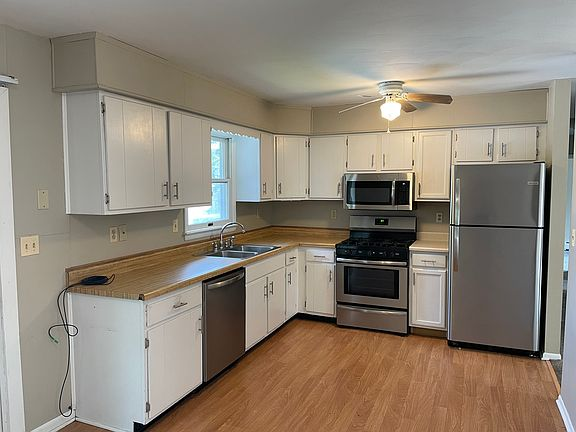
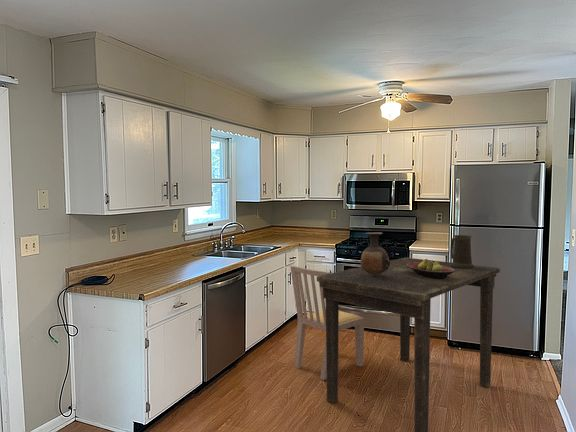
+ dining chair [289,265,365,381]
+ fruit bowl [407,258,455,279]
+ beer mug [450,234,474,268]
+ dining table [316,257,501,432]
+ vase [360,231,391,276]
